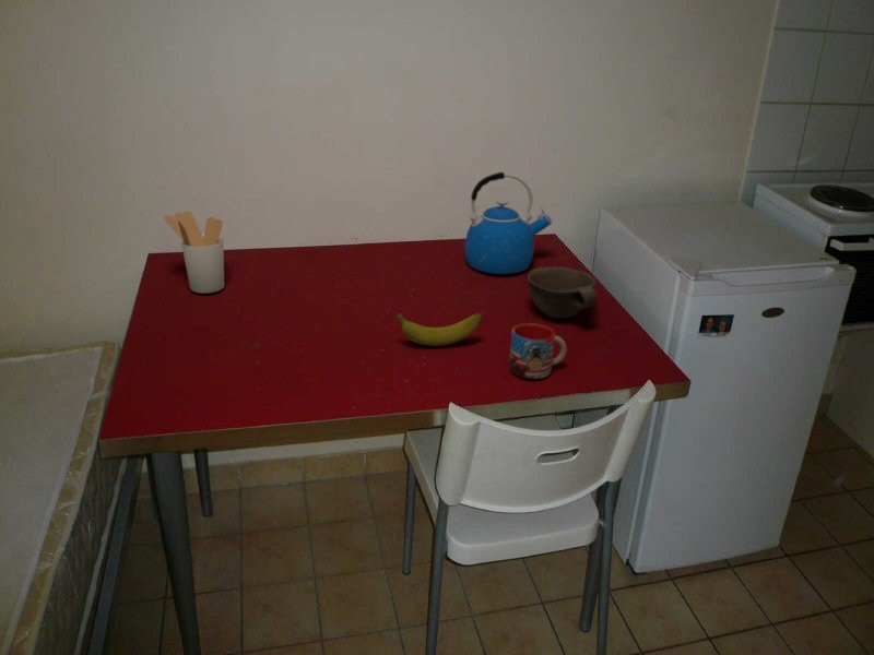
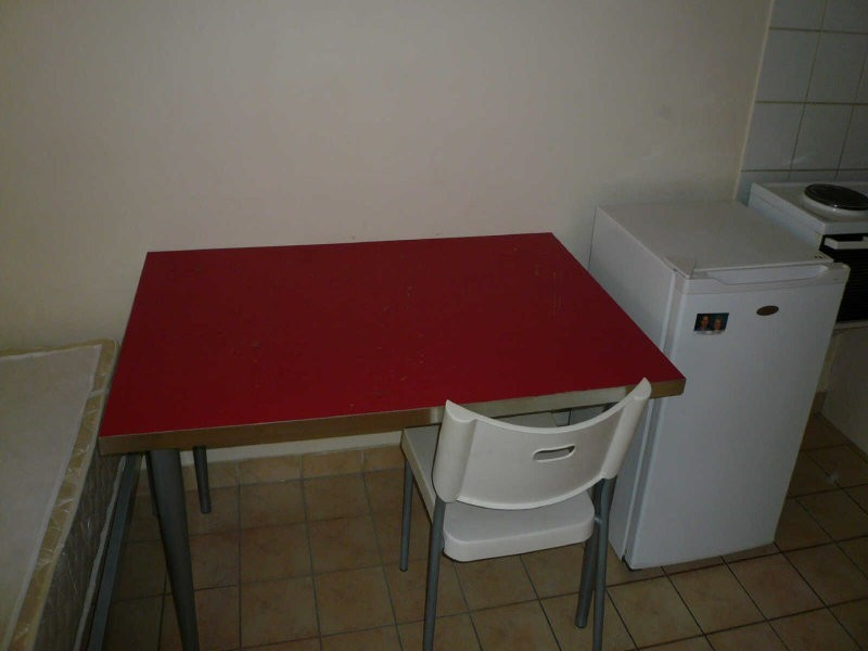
- utensil holder [163,211,225,295]
- kettle [463,170,553,275]
- mug [508,322,568,380]
- bowl [527,266,599,319]
- banana [395,311,483,347]
